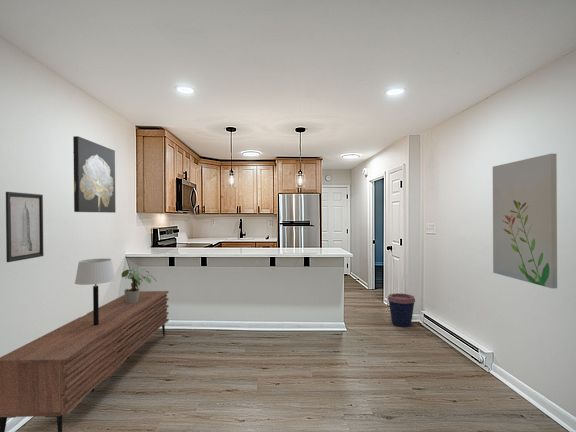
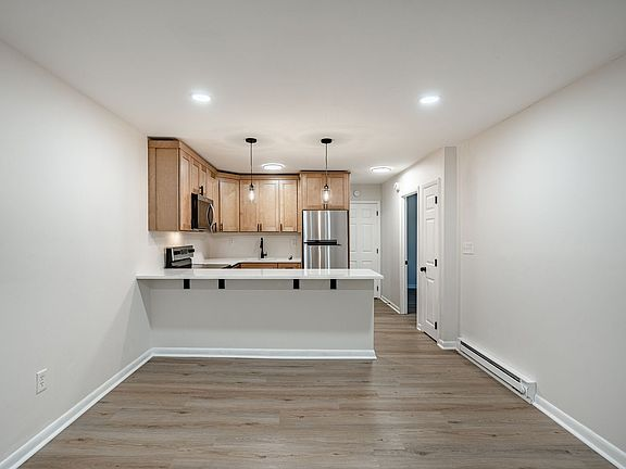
- wall art [5,191,44,263]
- coffee cup [387,292,416,328]
- potted plant [121,267,158,303]
- wall art [492,153,558,289]
- table lamp [74,258,117,325]
- sideboard [0,290,170,432]
- wall art [72,135,117,214]
